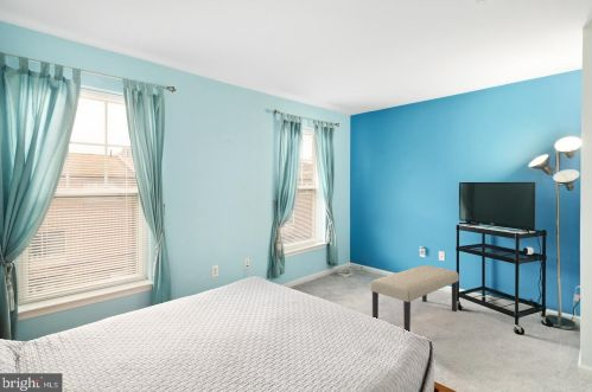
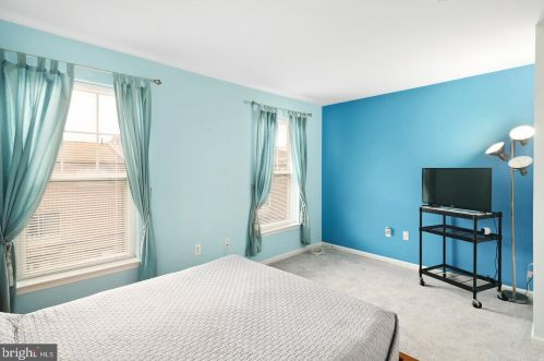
- bench [369,264,460,333]
